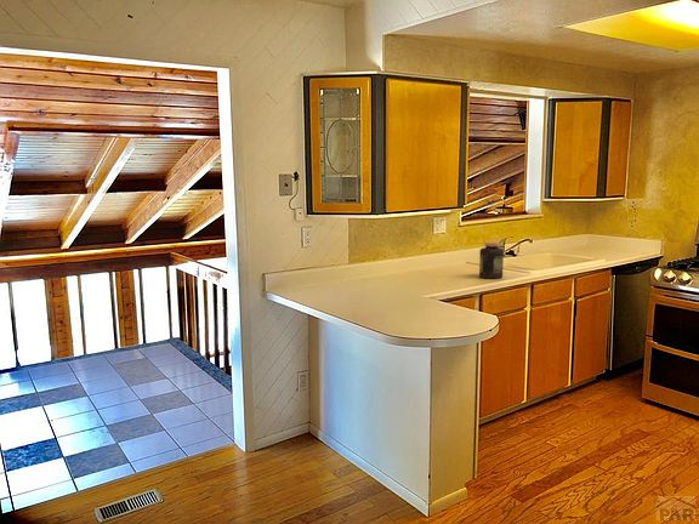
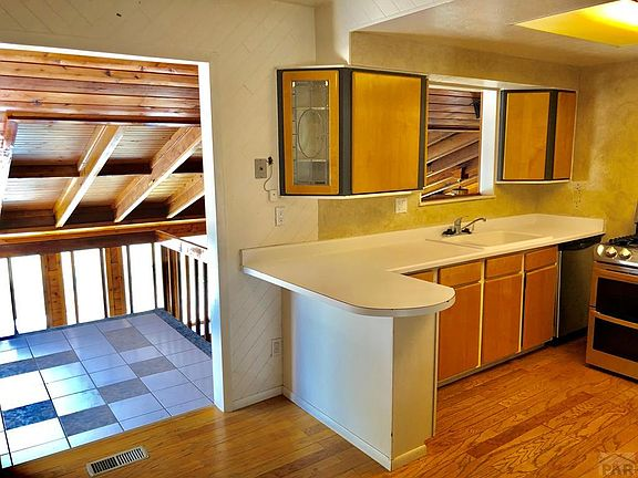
- jar [478,241,505,280]
